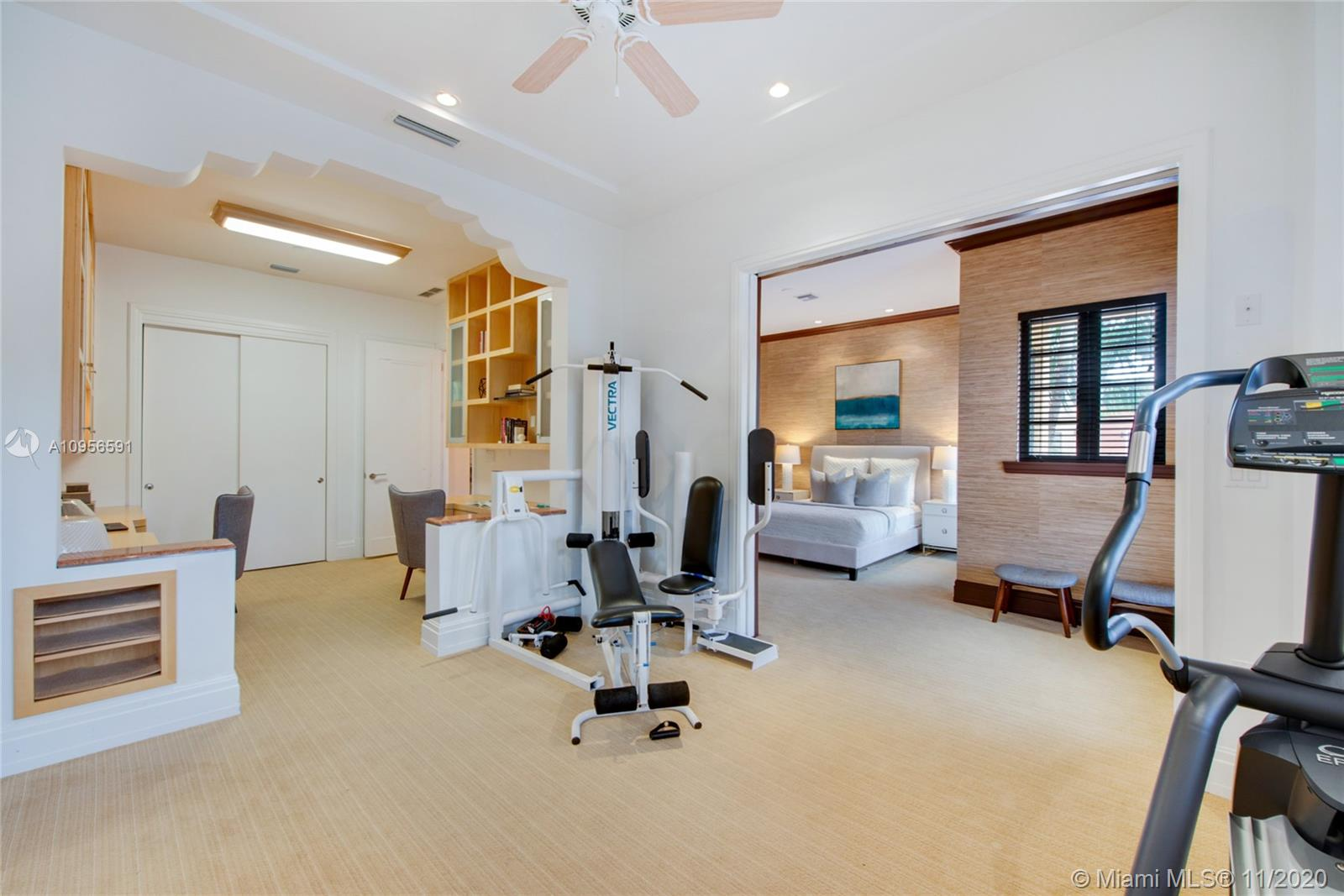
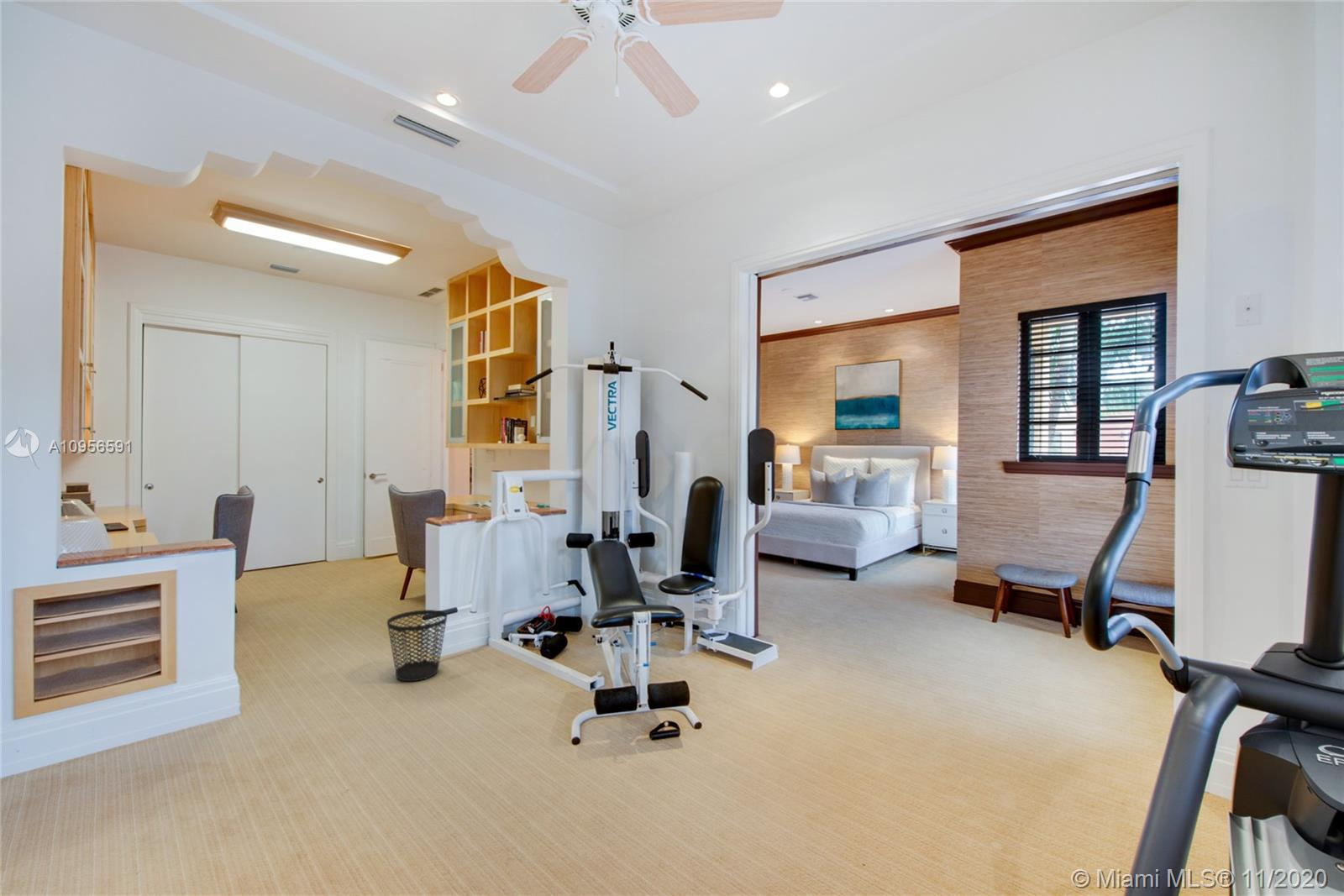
+ wastebasket [386,609,448,682]
